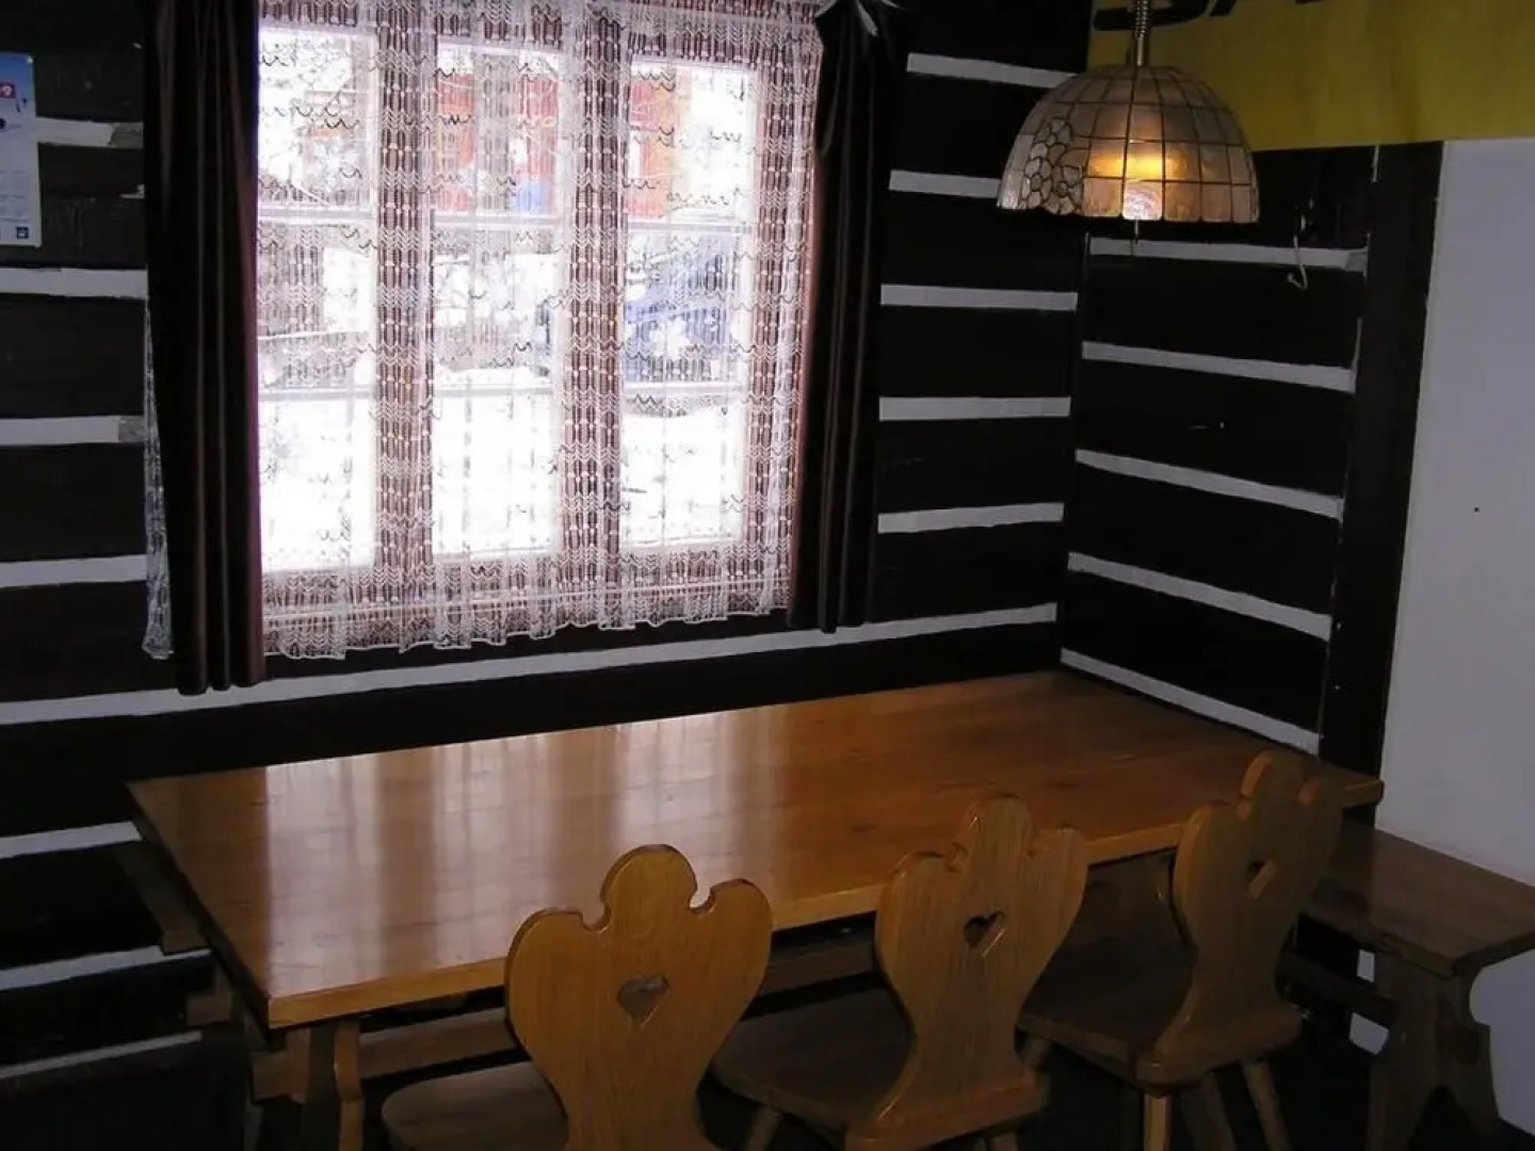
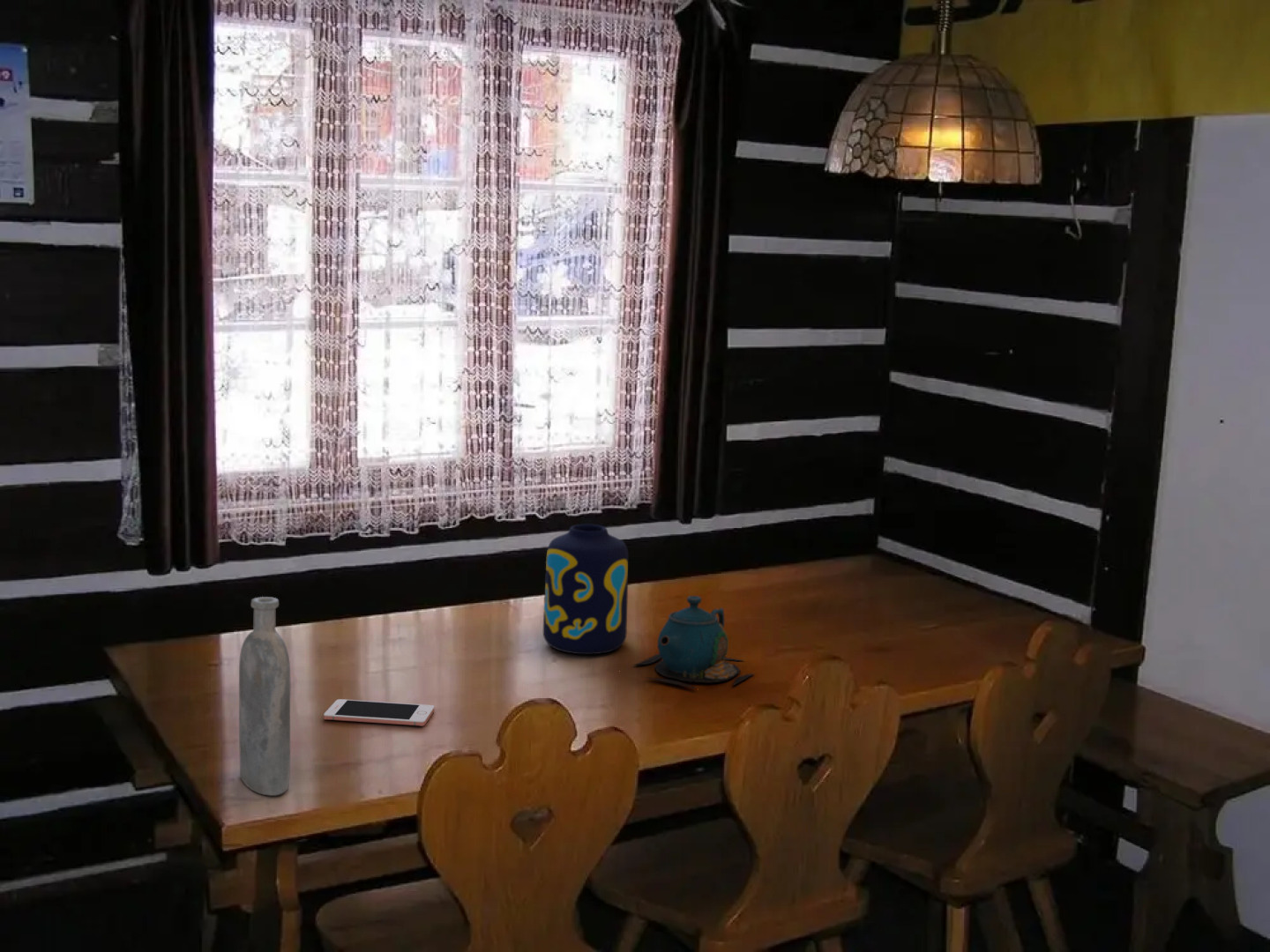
+ teapot [633,595,756,689]
+ cell phone [323,698,436,727]
+ bottle [238,596,291,797]
+ vase [542,524,629,655]
